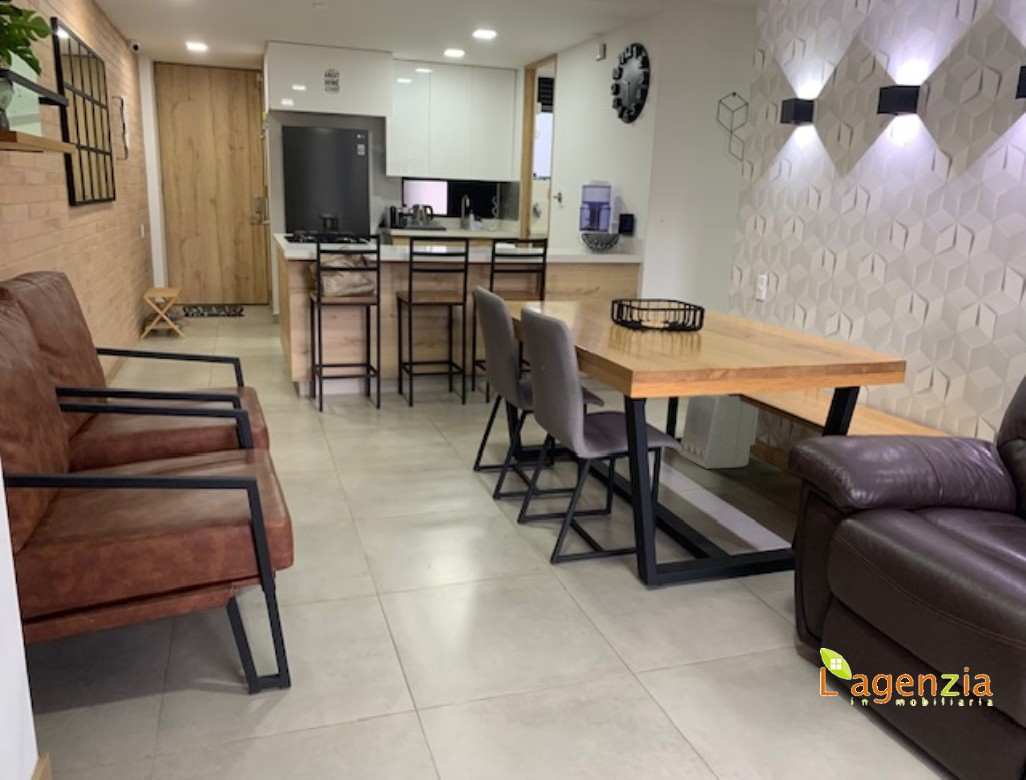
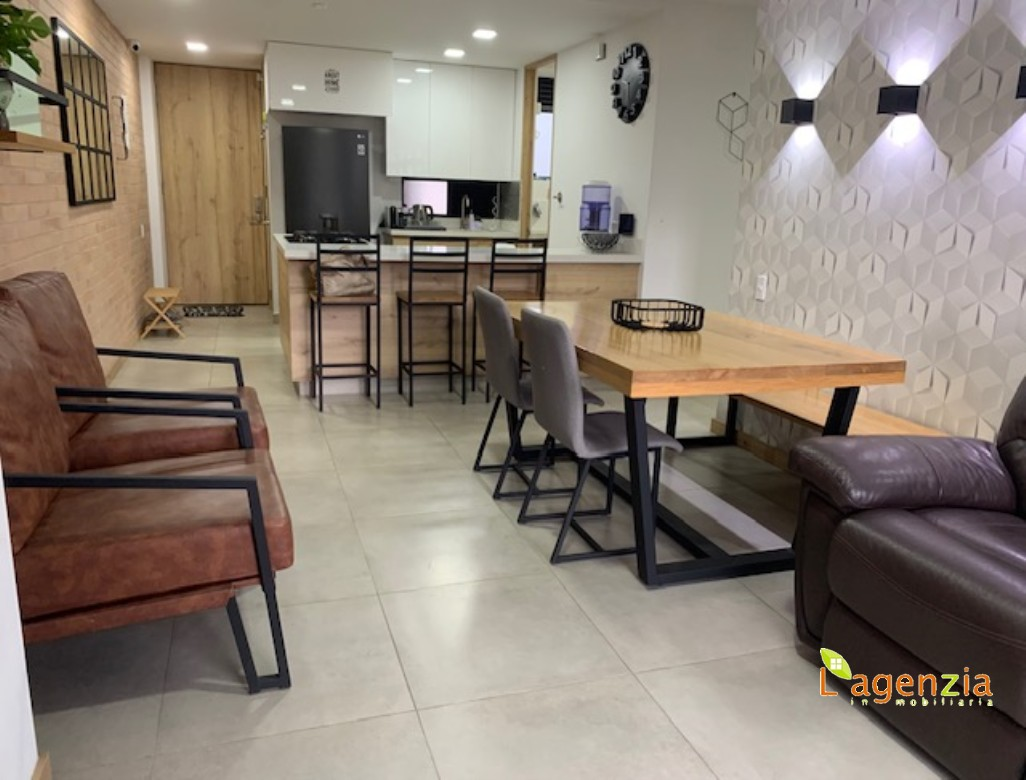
- fan [678,395,760,470]
